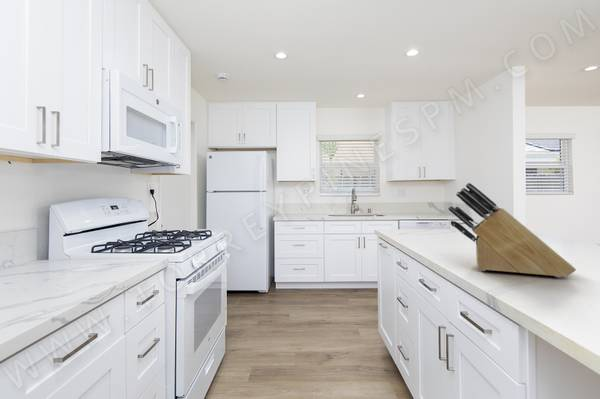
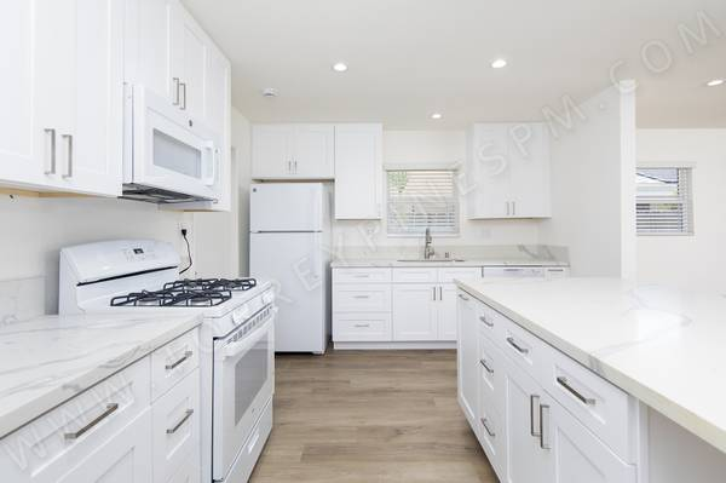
- knife block [447,182,577,278]
